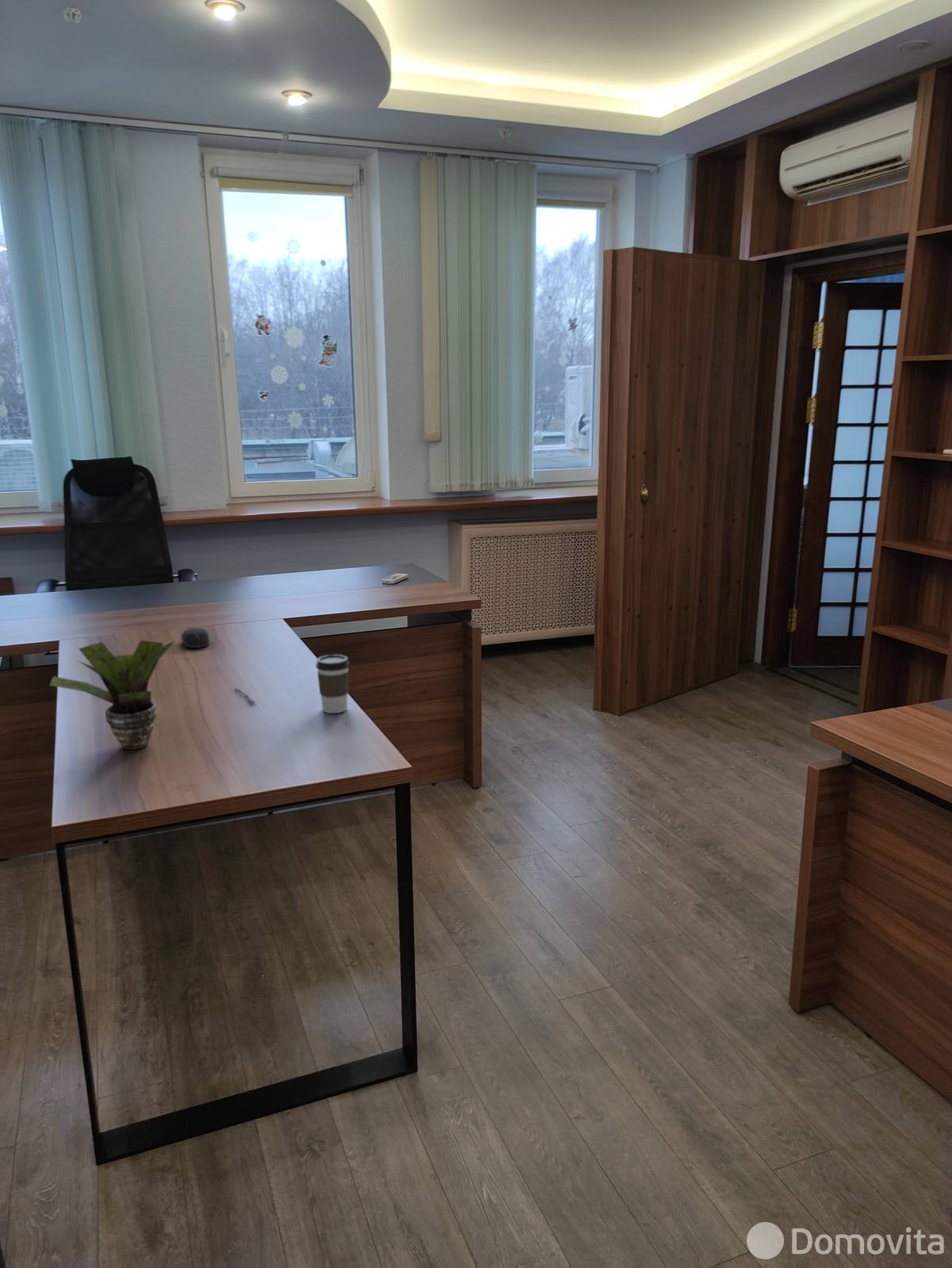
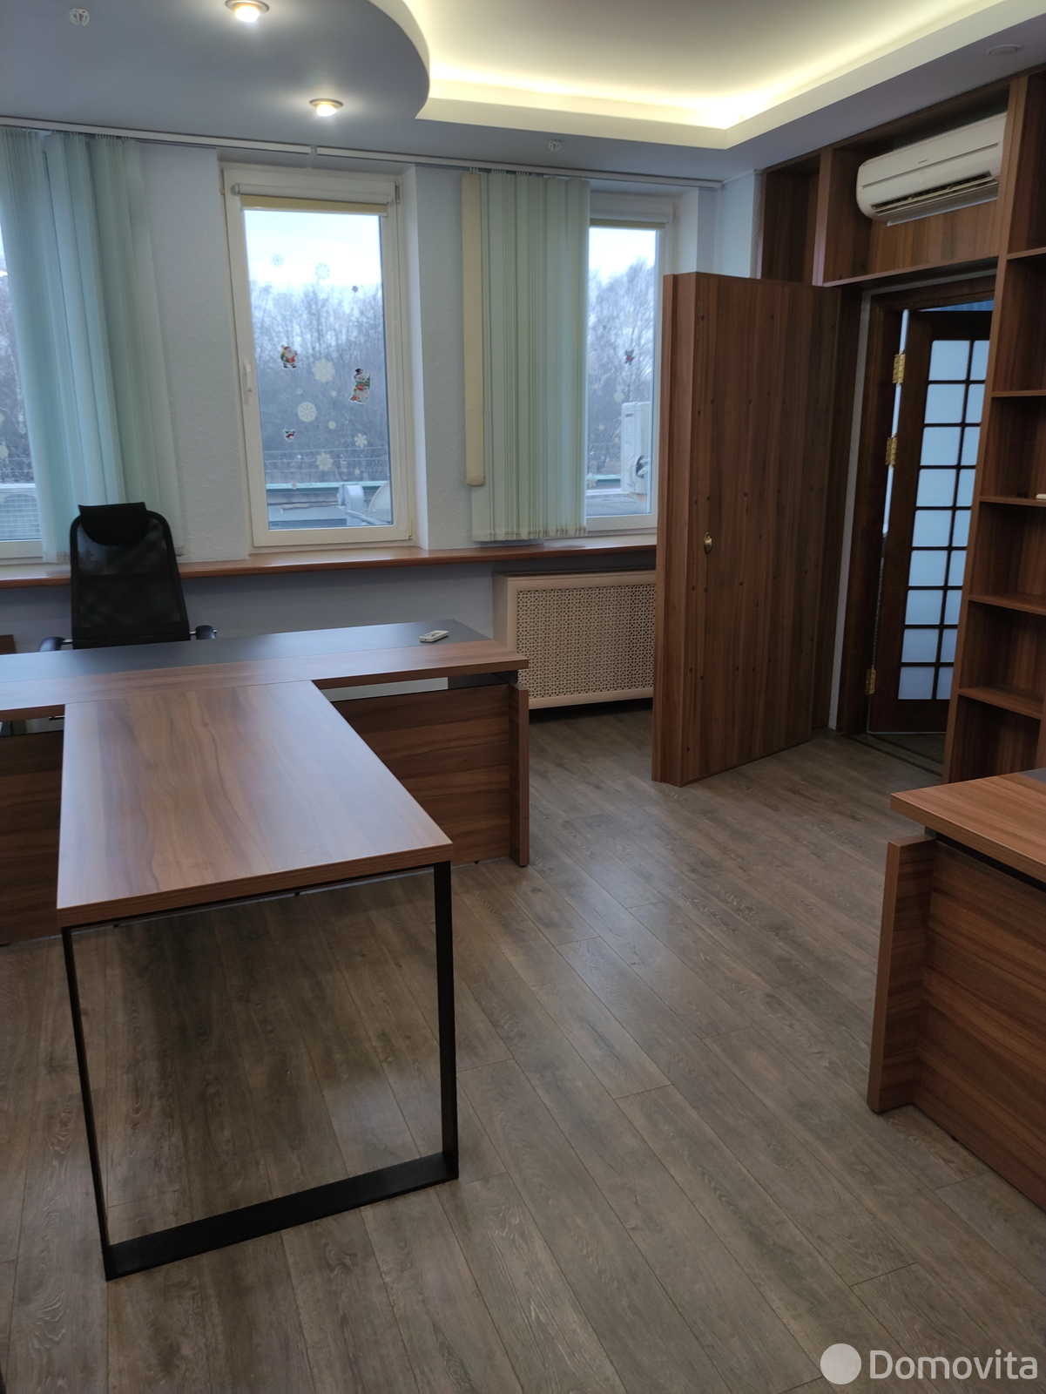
- coffee cup [315,654,350,714]
- computer mouse [181,627,210,649]
- potted plant [48,640,176,750]
- pen [234,686,256,704]
